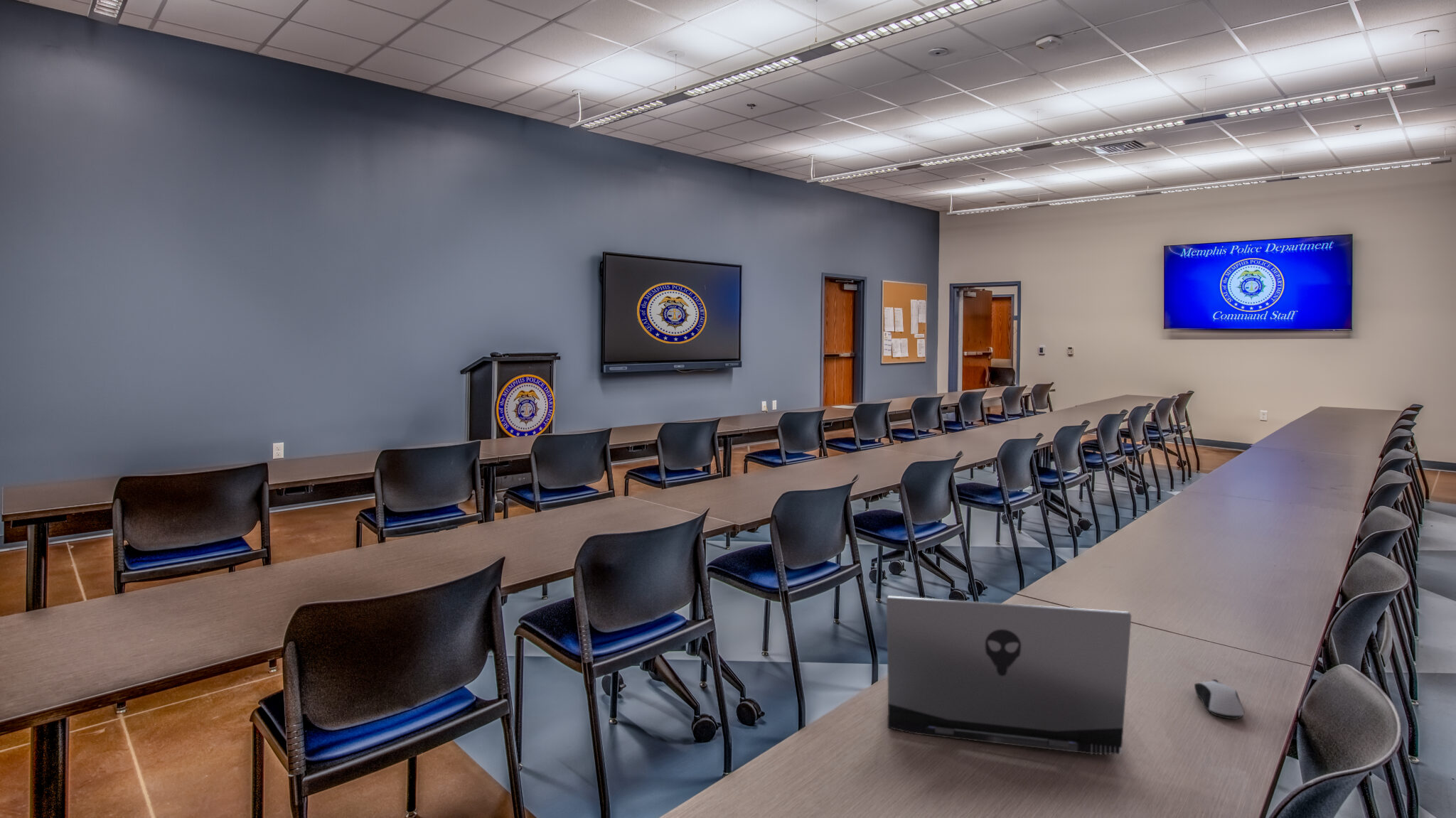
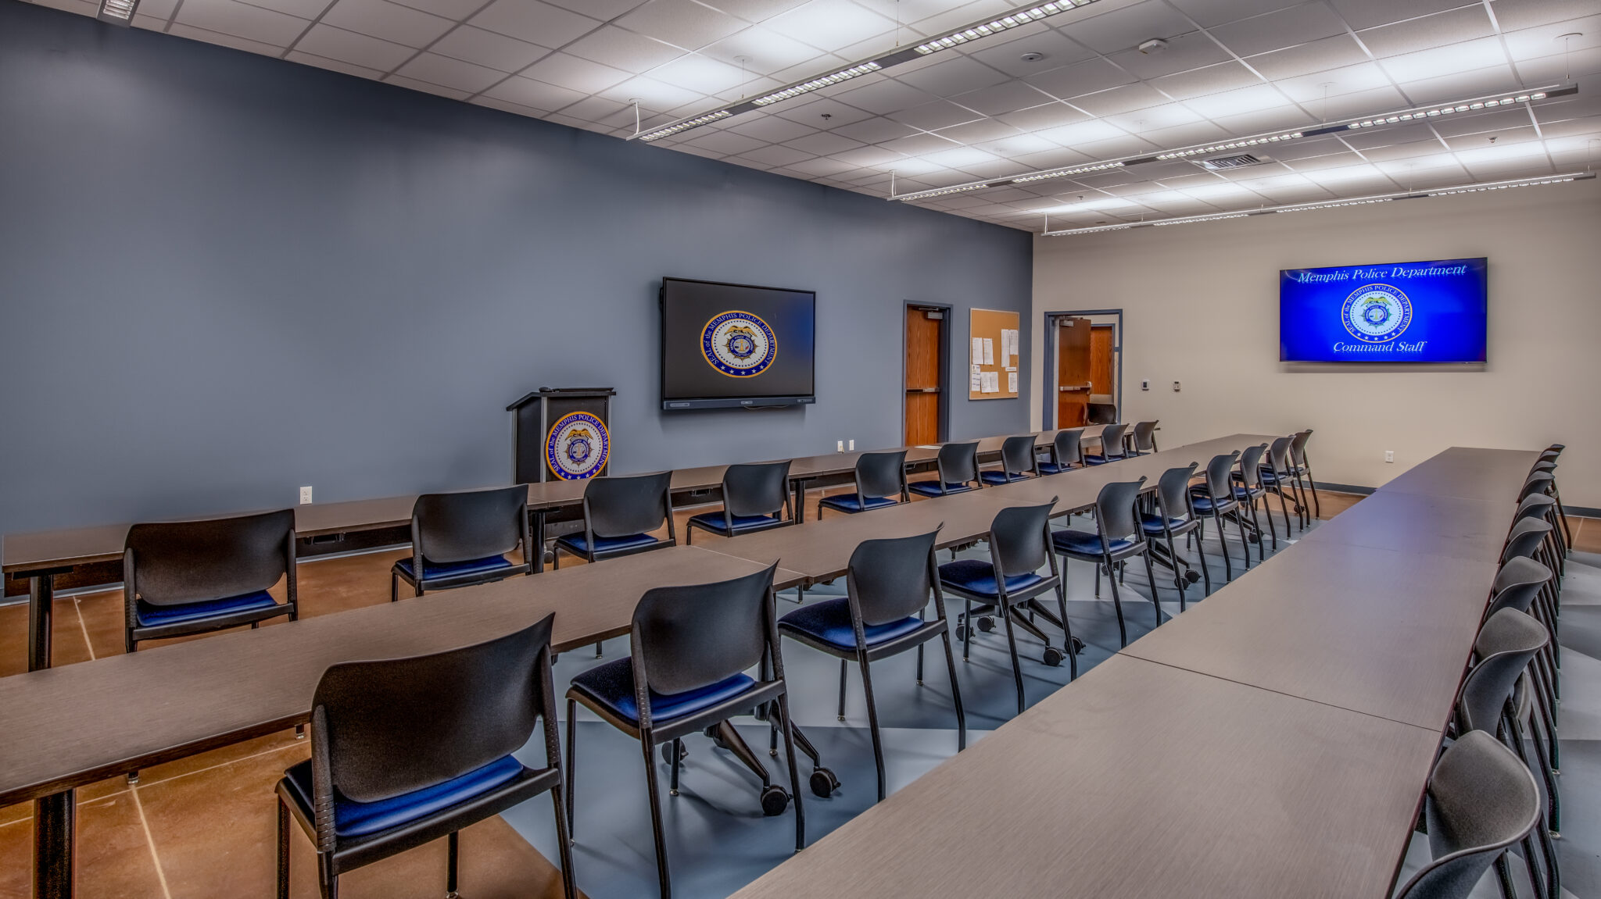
- computer mouse [1194,679,1245,720]
- laptop computer [886,595,1132,755]
